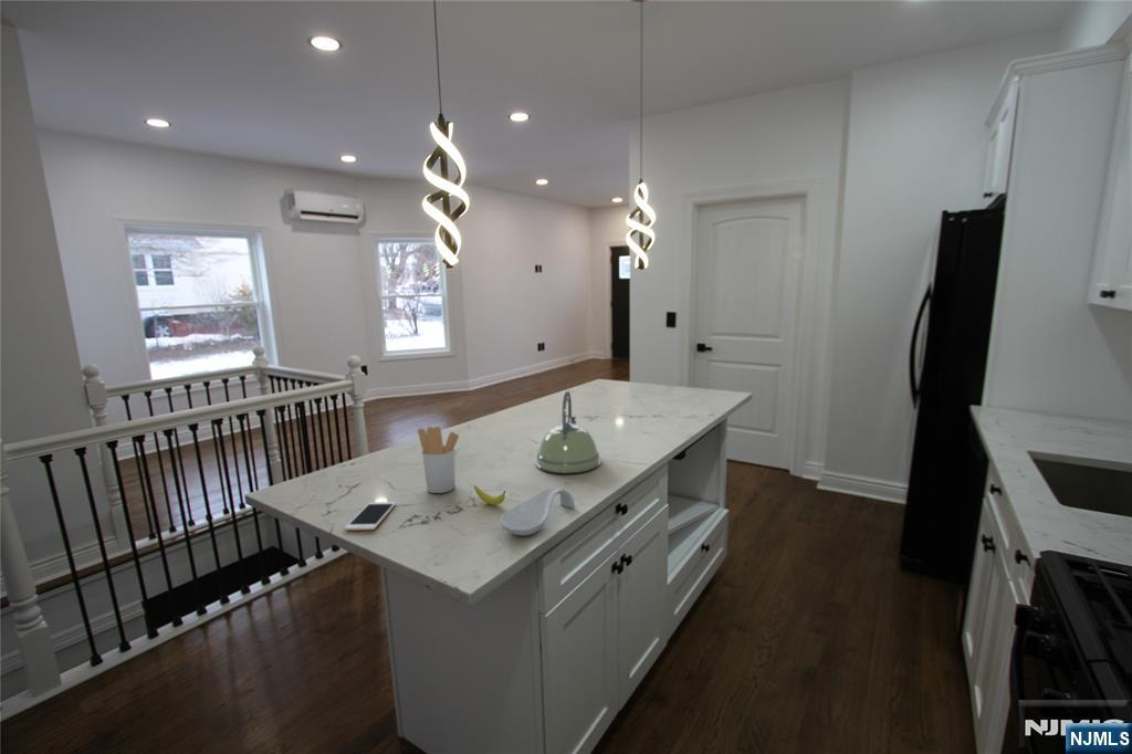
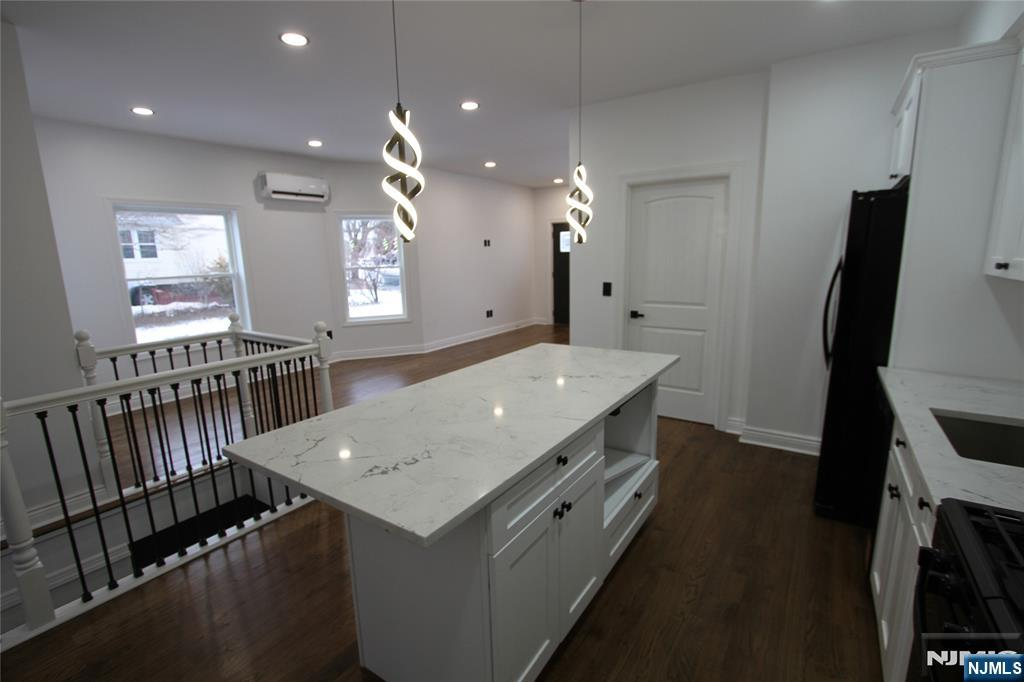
- cell phone [343,501,397,532]
- kettle [535,389,601,474]
- spoon rest [500,486,576,536]
- utensil holder [417,426,460,494]
- banana [473,484,506,506]
